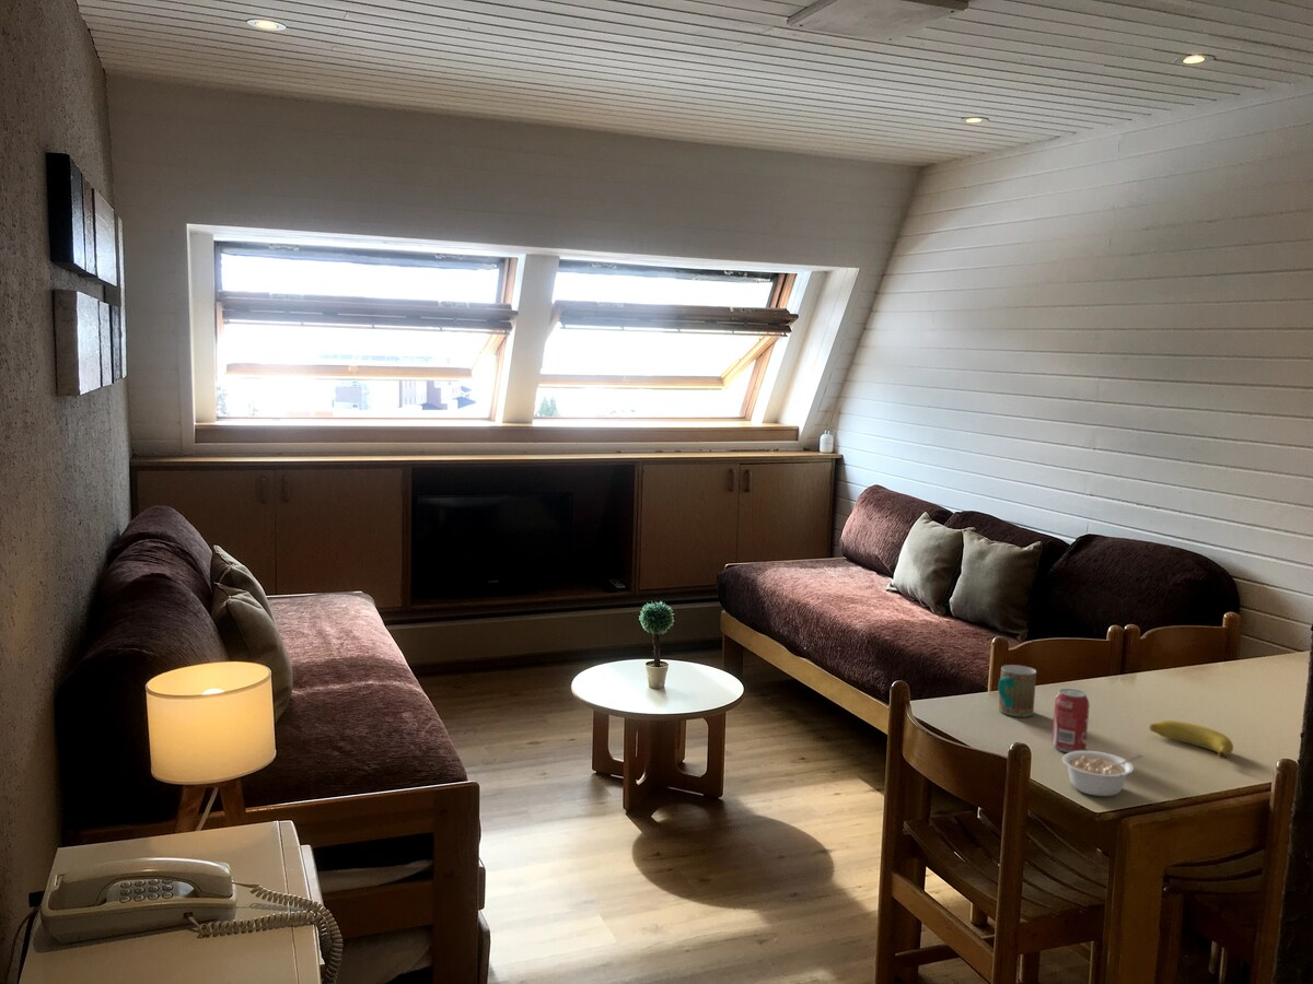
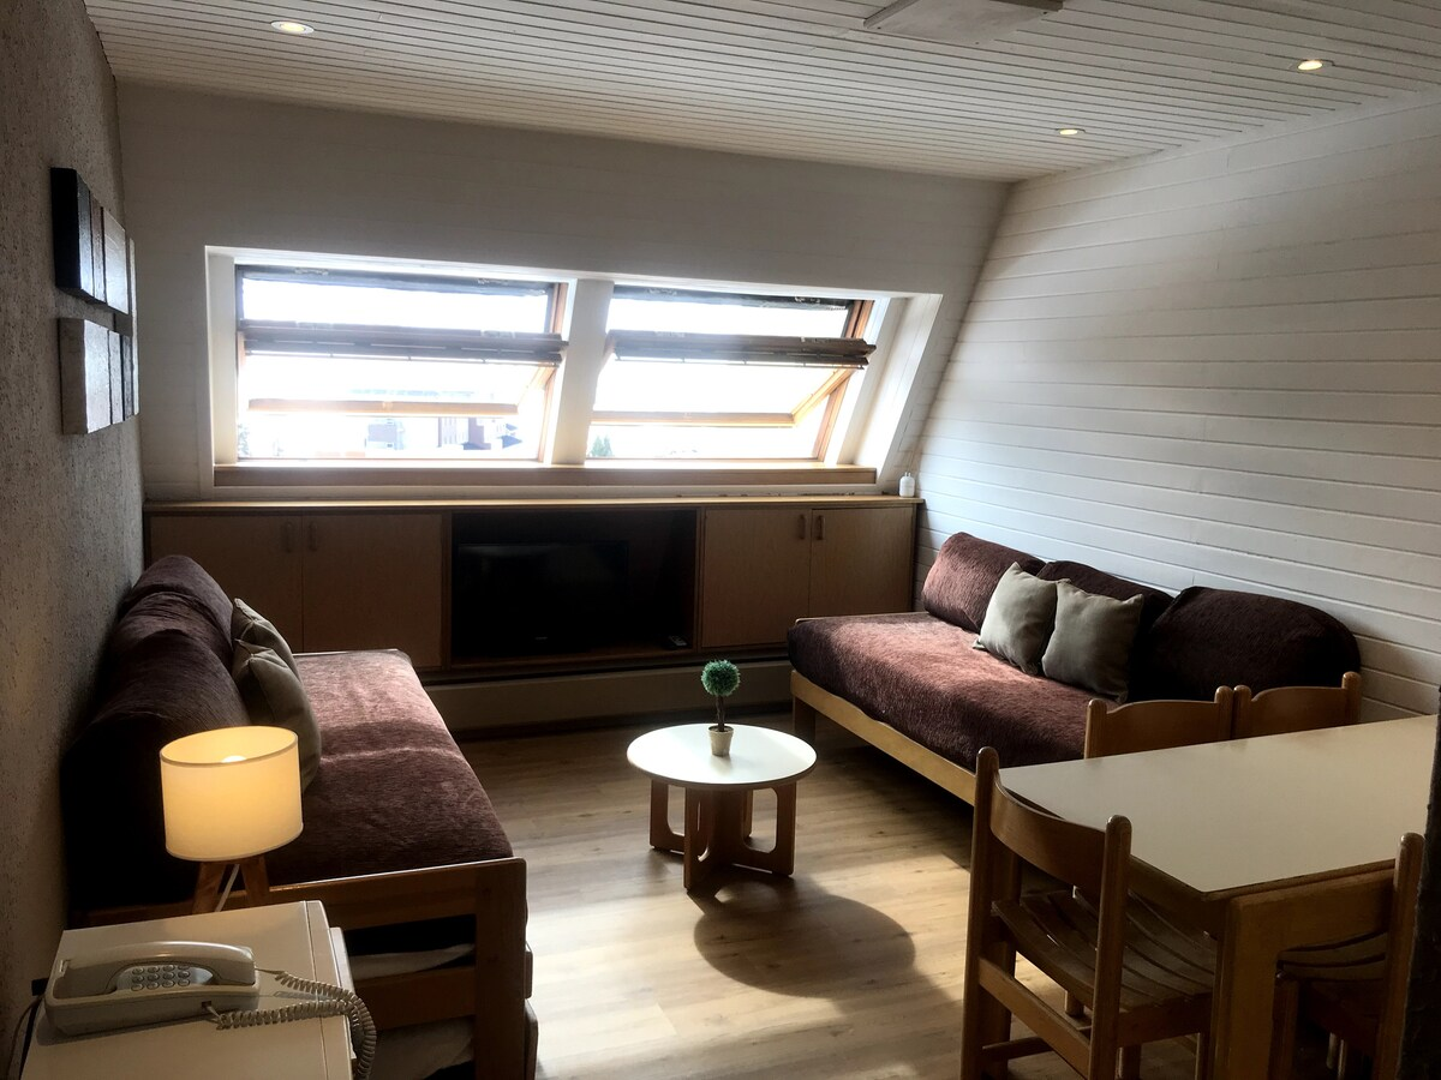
- mug [997,664,1037,717]
- legume [1061,750,1144,797]
- banana [1149,719,1234,760]
- beverage can [1050,688,1091,753]
